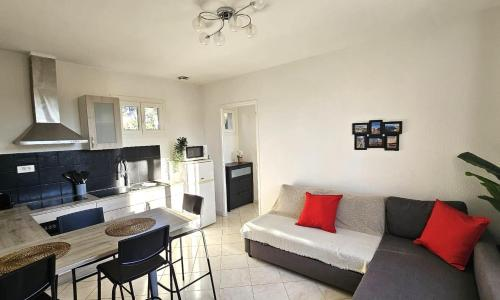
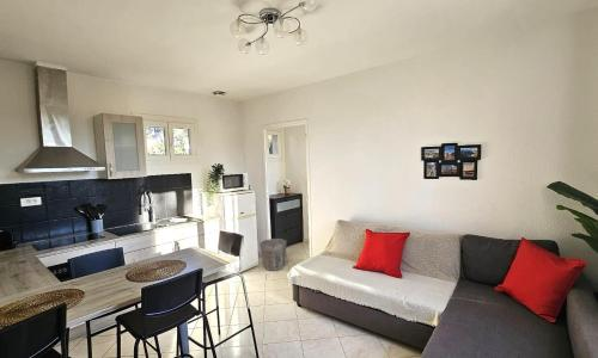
+ waste bin [258,237,288,272]
